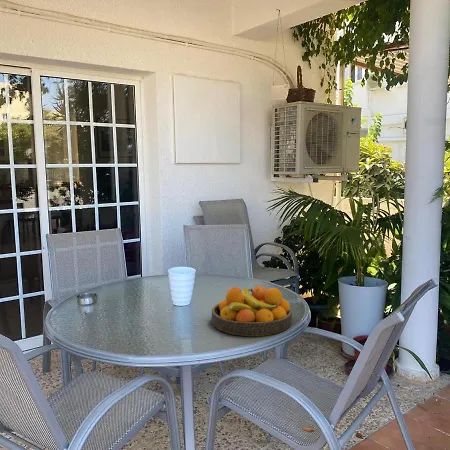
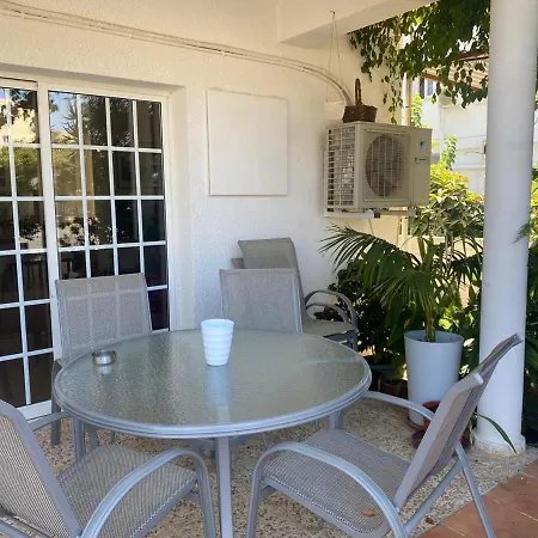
- fruit bowl [211,285,293,337]
